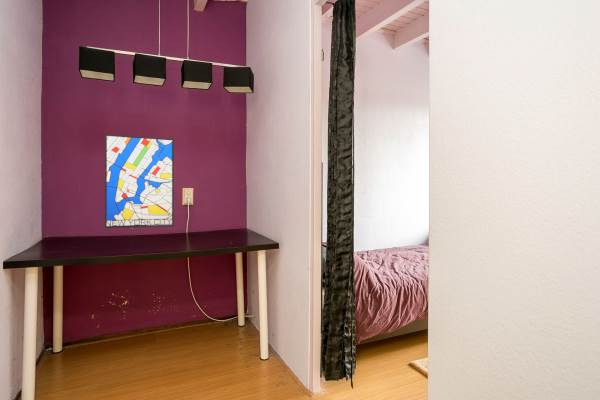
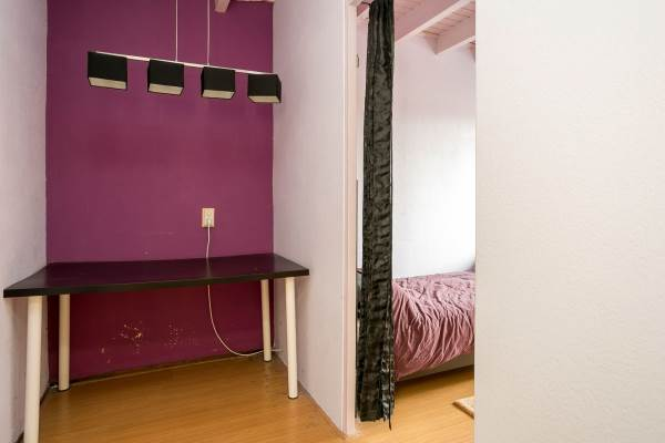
- wall art [104,134,175,229]
